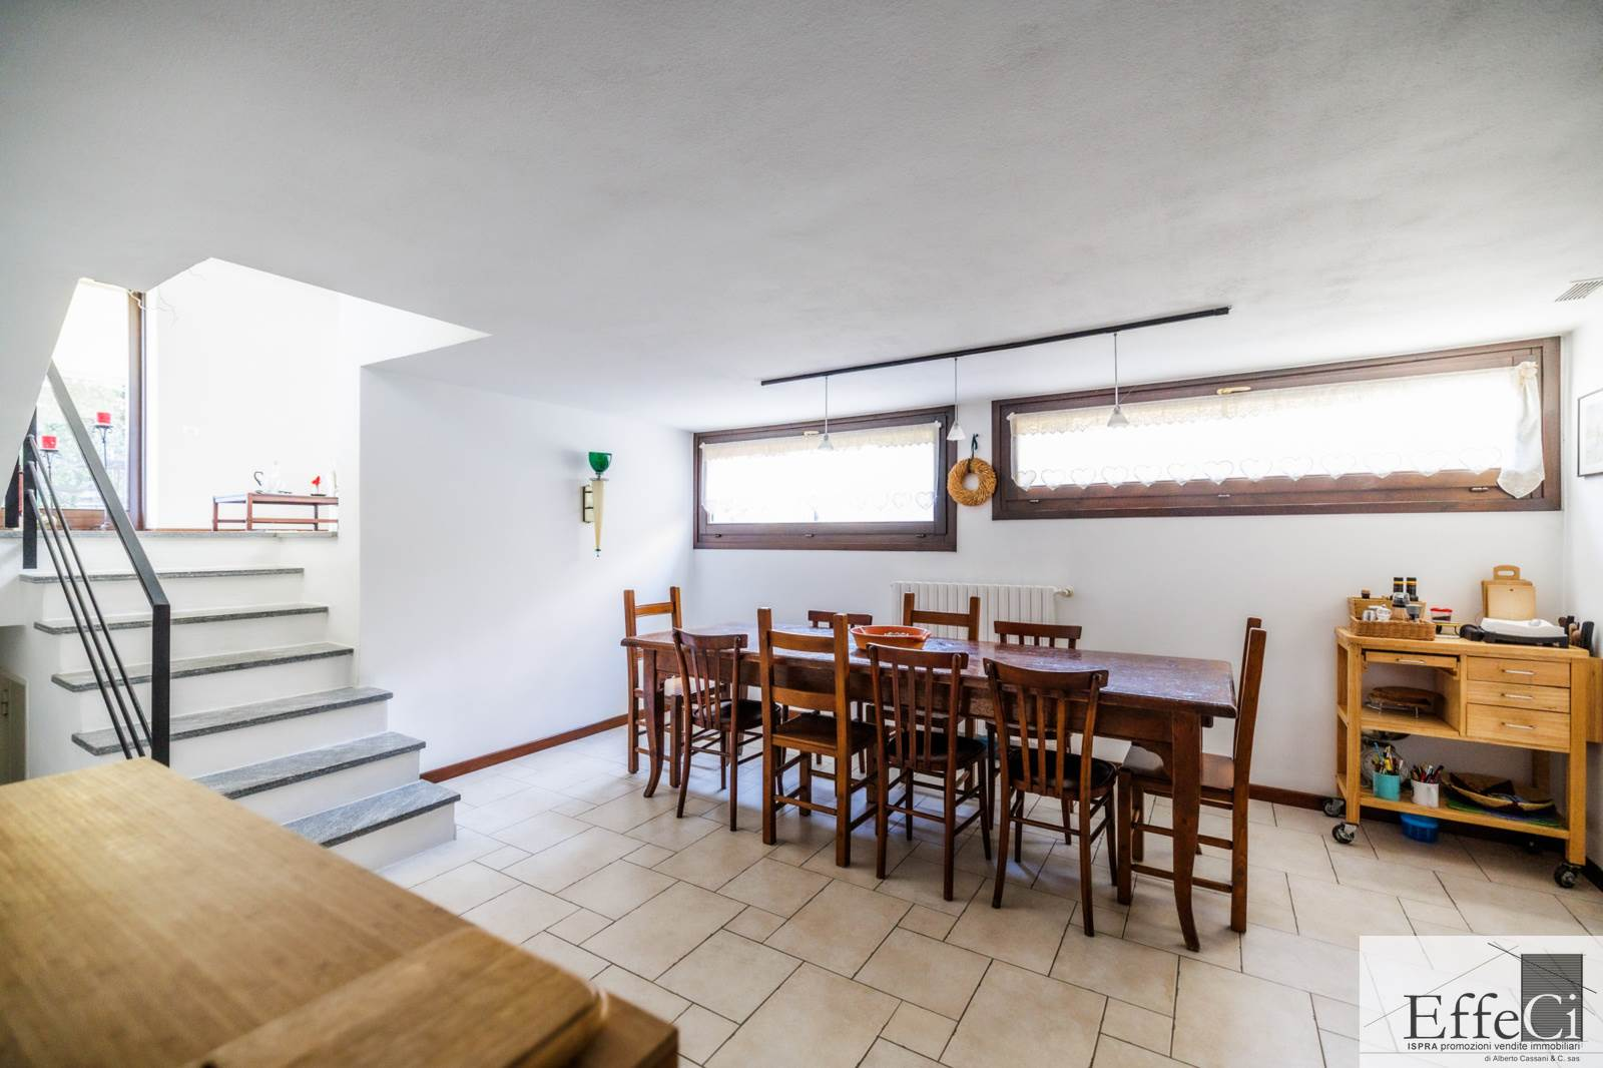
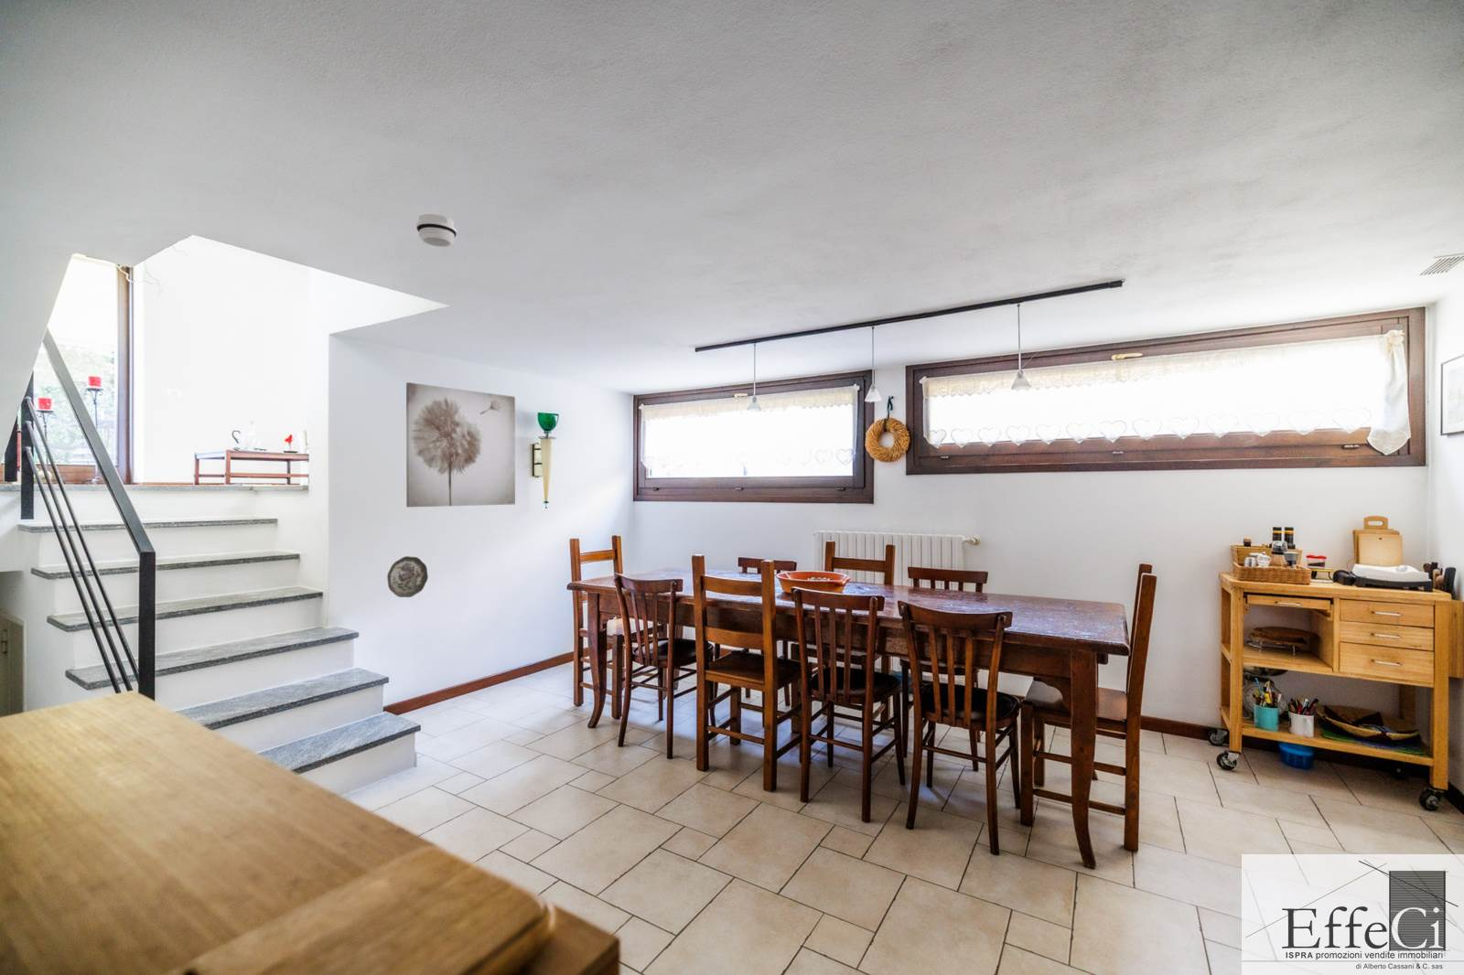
+ decorative plate [386,555,429,598]
+ wall art [405,381,516,507]
+ smoke detector [416,213,457,248]
